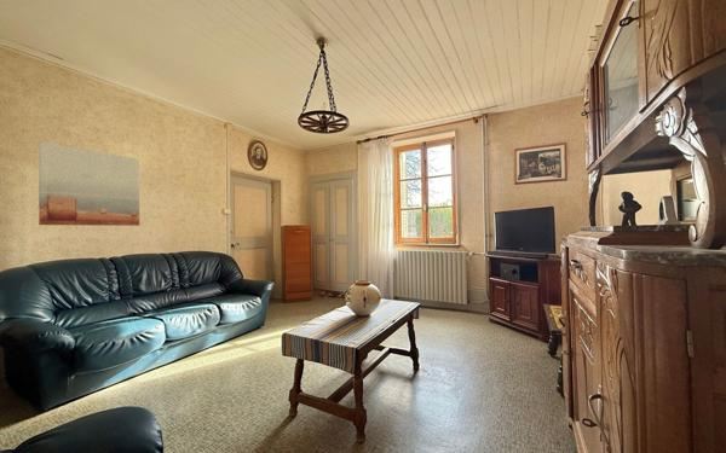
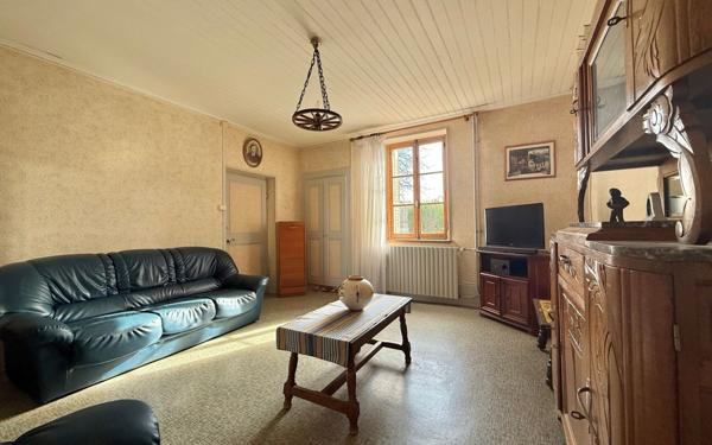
- wall art [38,141,140,227]
